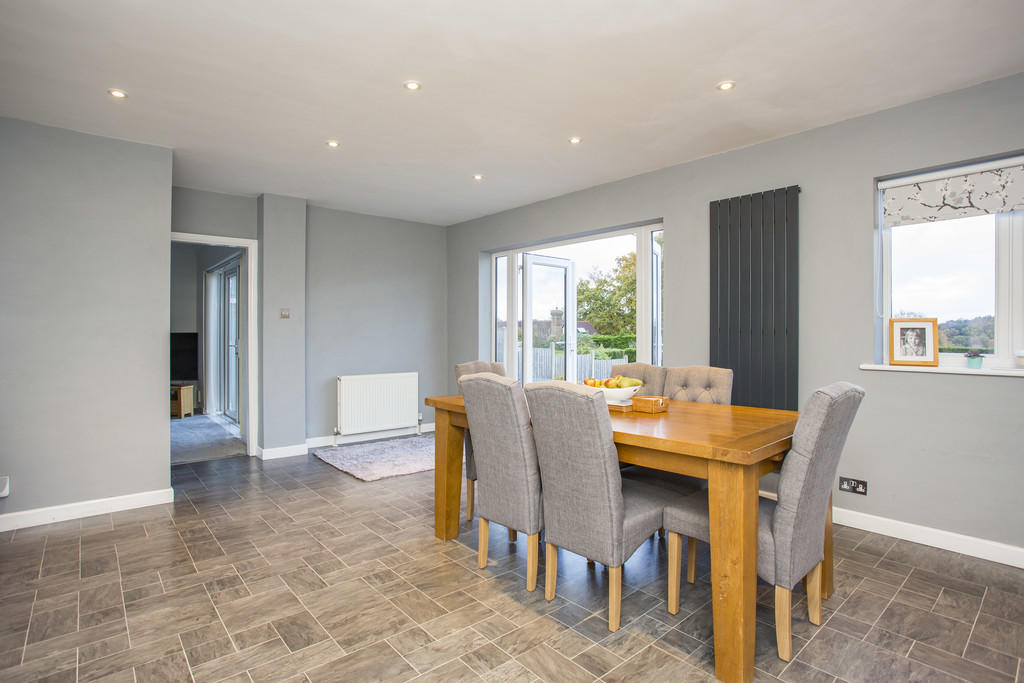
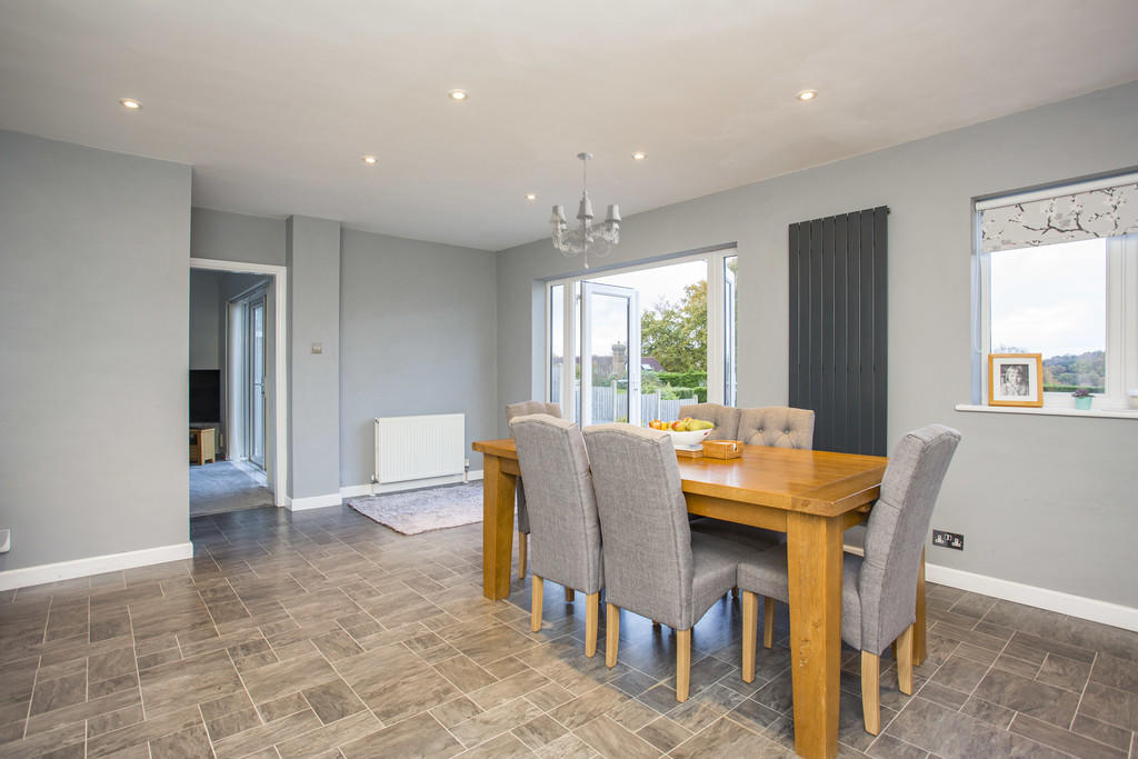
+ chandelier [548,151,622,270]
